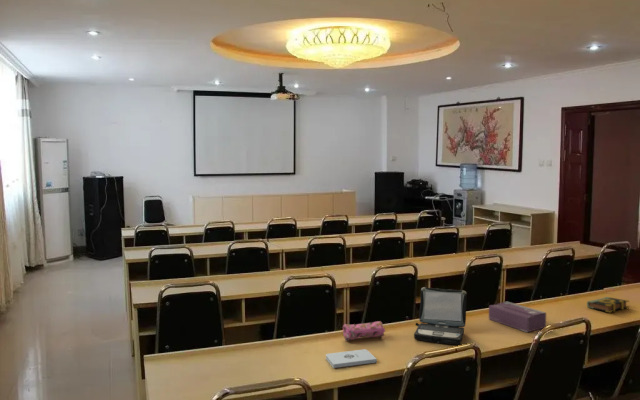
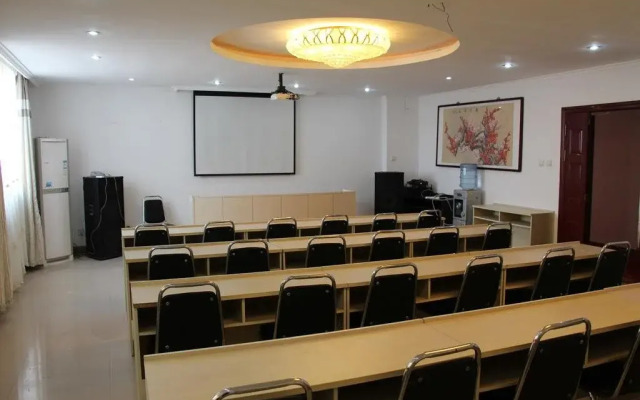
- laptop [413,286,468,345]
- tissue box [488,300,547,333]
- pencil case [342,320,386,342]
- book [586,296,630,314]
- notepad [325,348,378,369]
